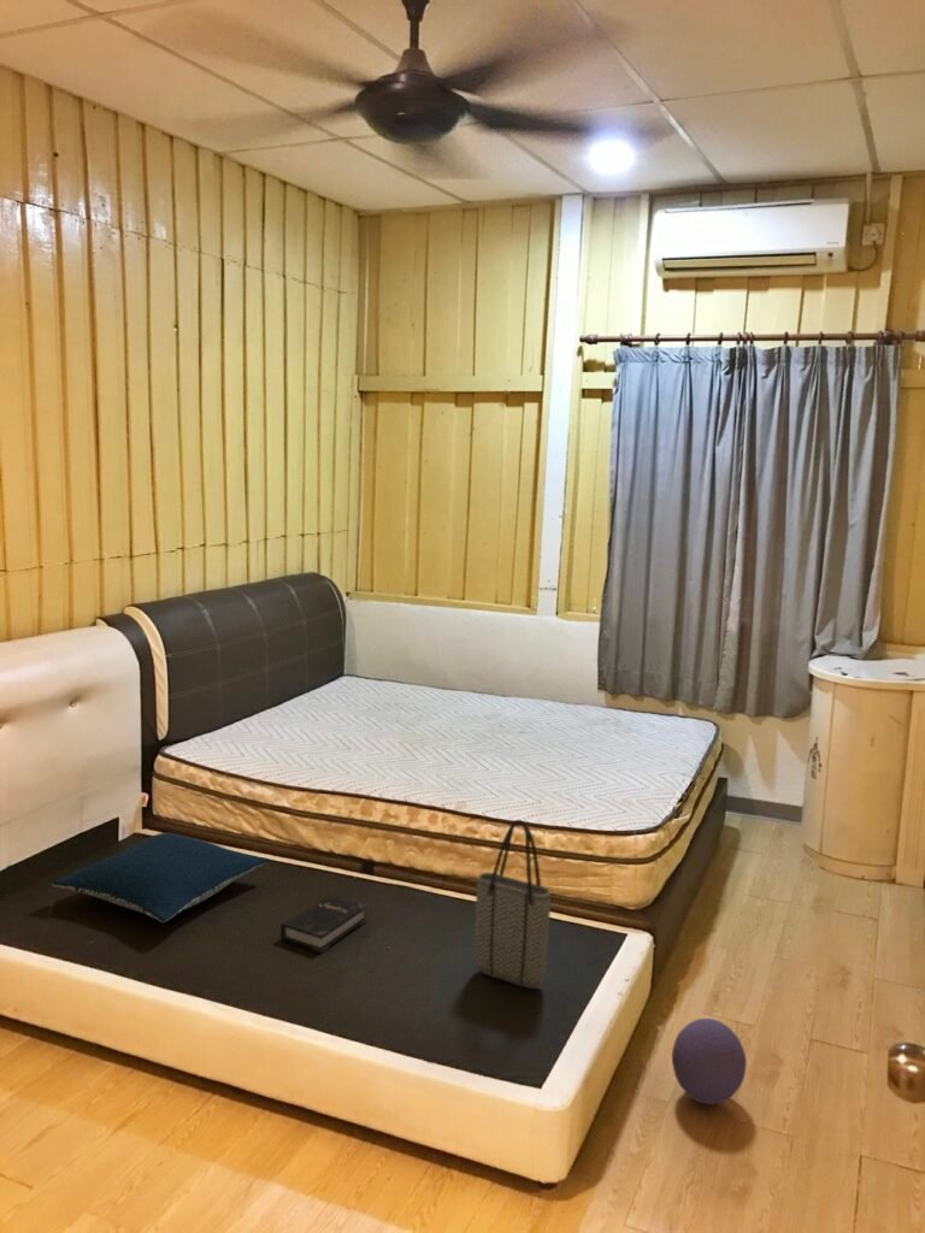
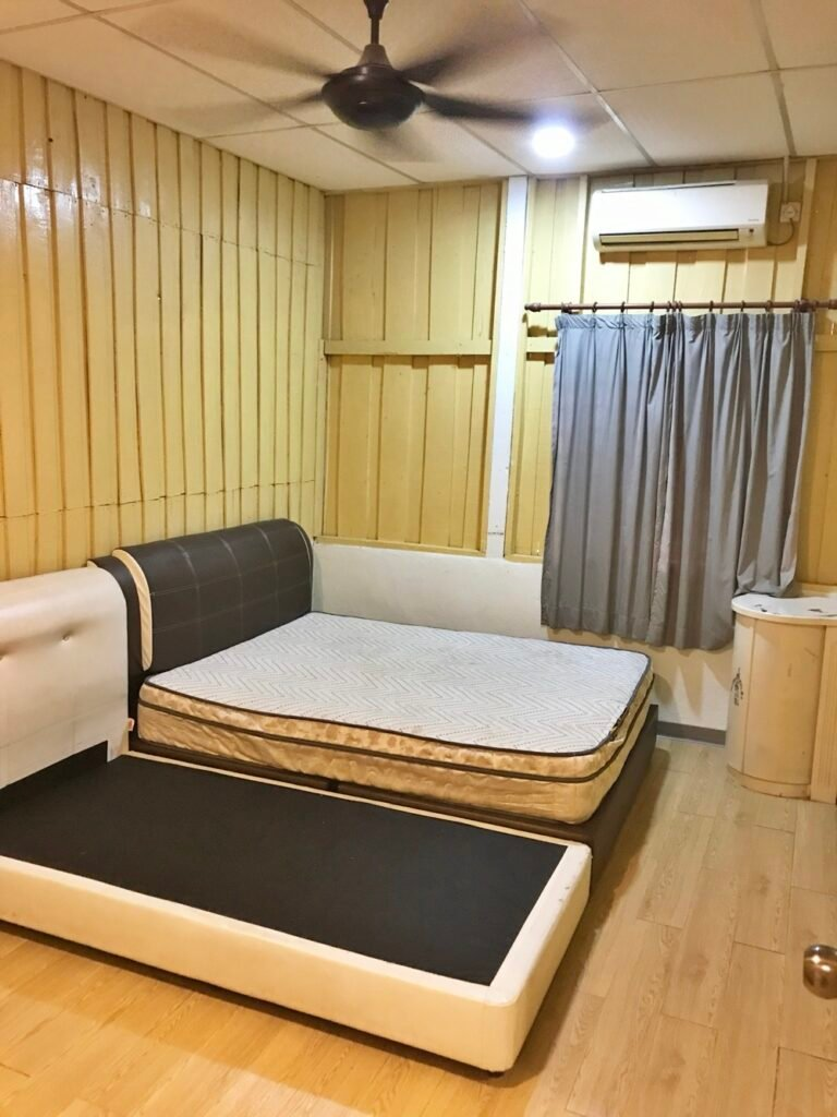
- hardback book [279,893,369,954]
- tote bag [473,819,552,990]
- ball [671,1017,748,1105]
- pillow [51,831,271,924]
